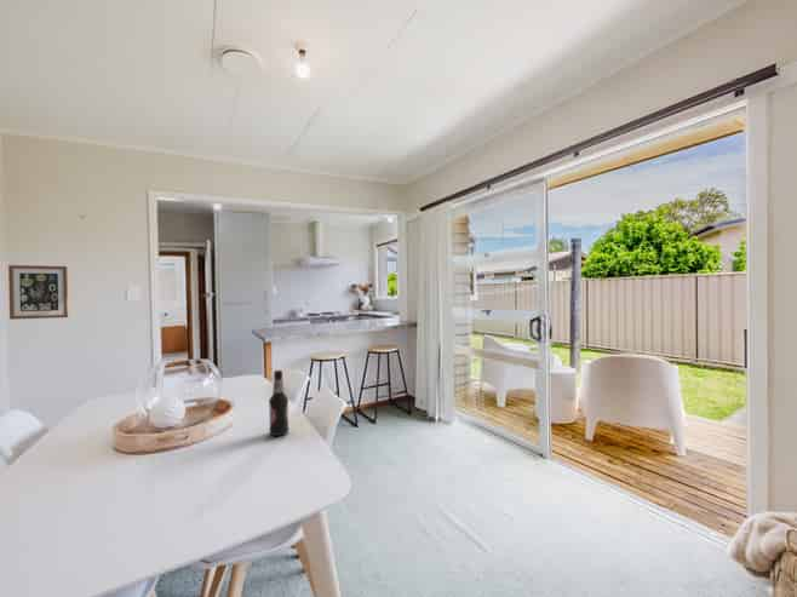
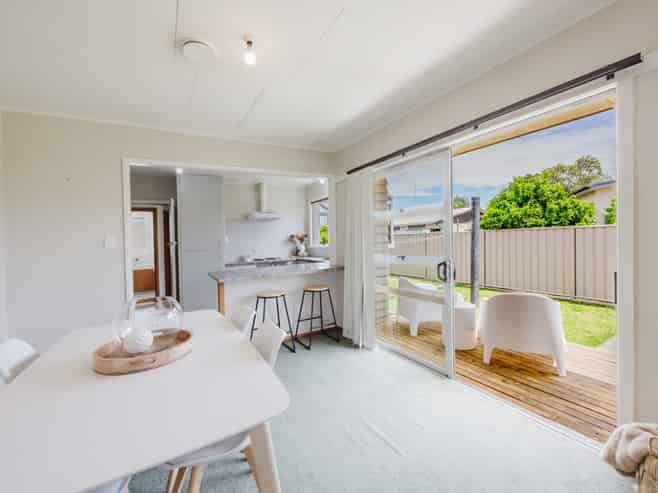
- bottle [268,369,289,437]
- wall art [7,264,69,321]
